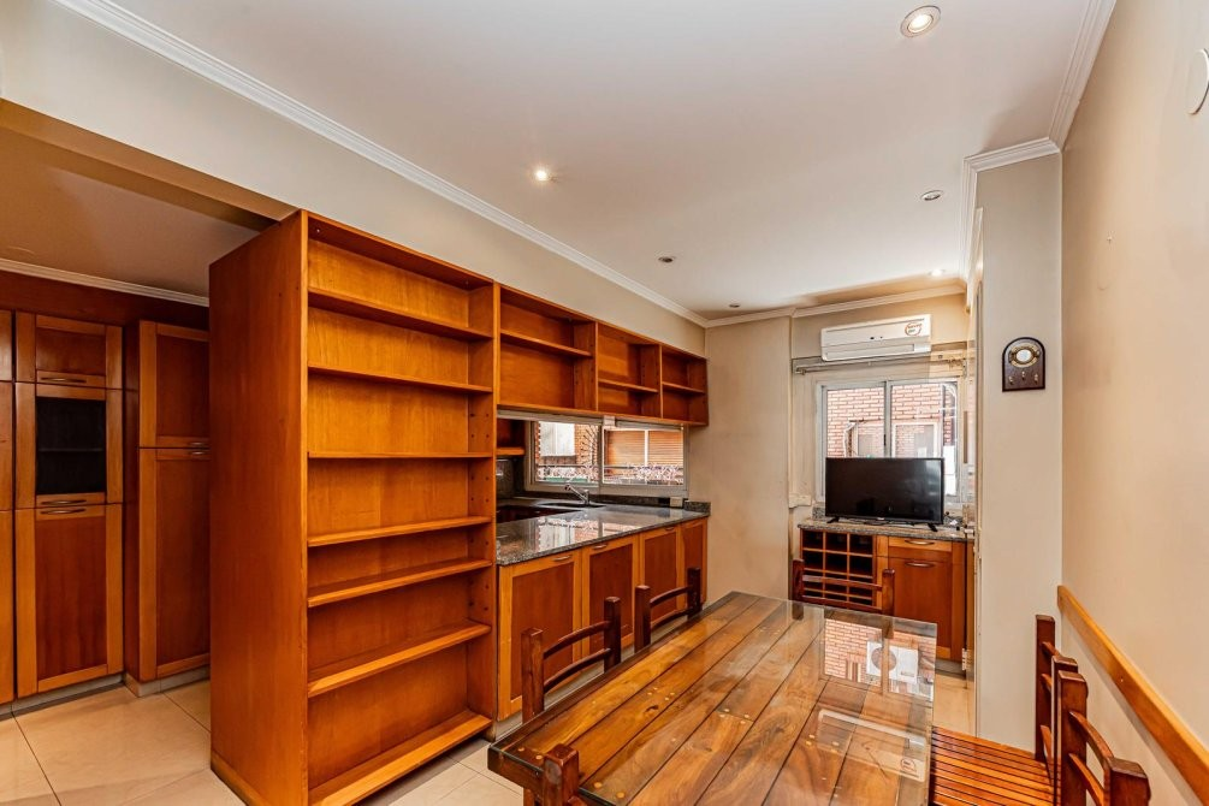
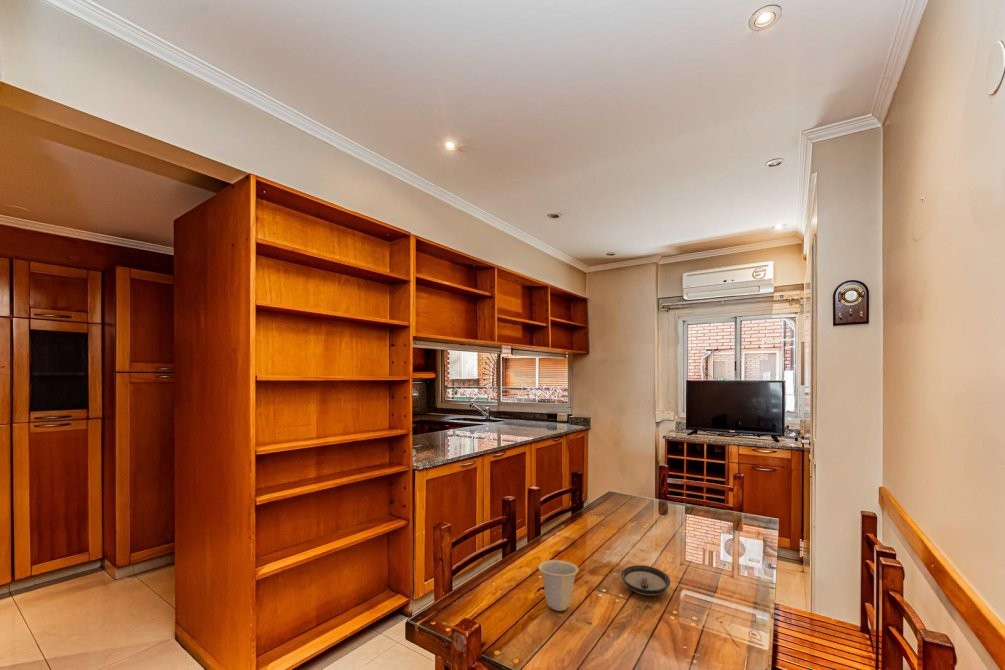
+ cup [537,559,580,612]
+ saucer [620,564,672,597]
